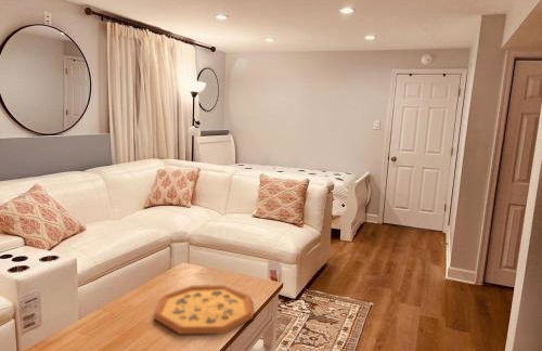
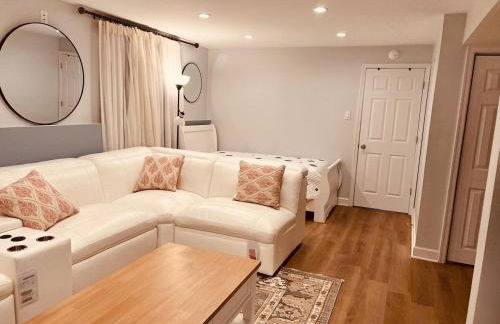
- decorative tray [153,285,255,335]
